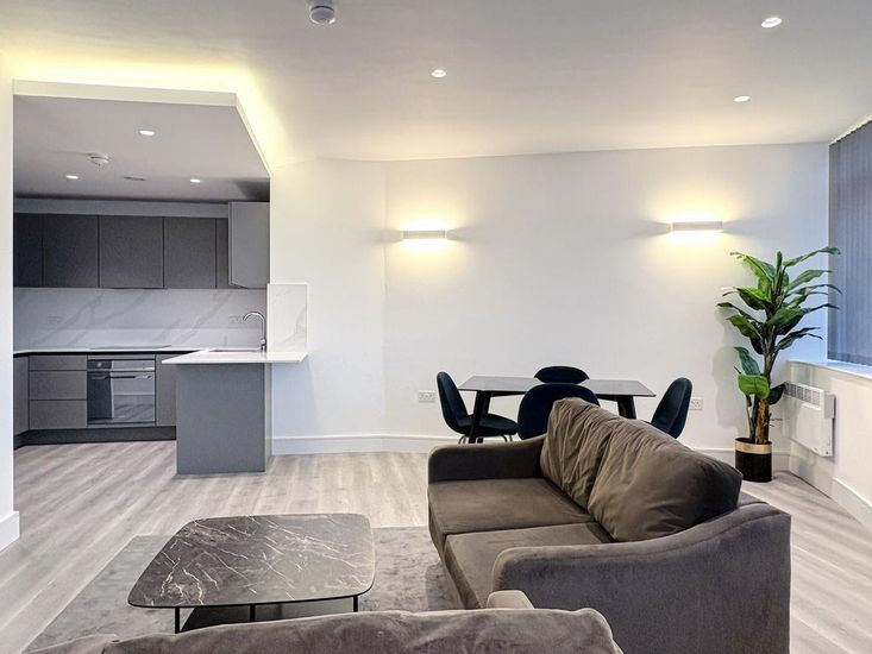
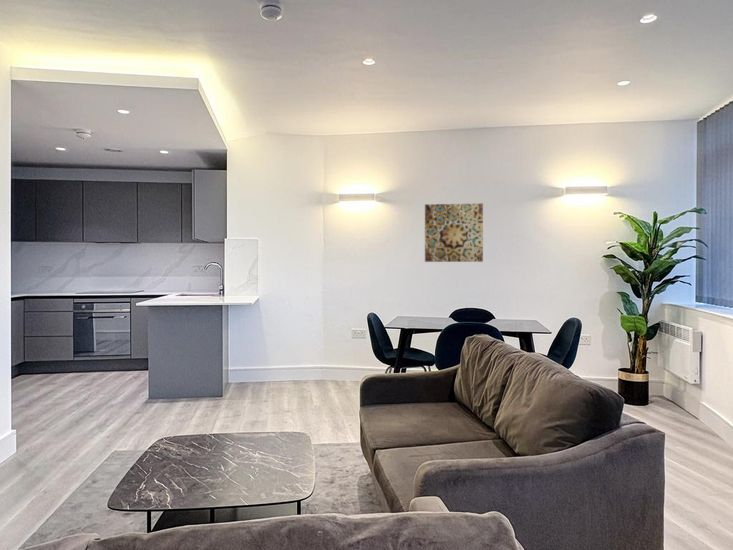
+ wall art [424,203,484,263]
